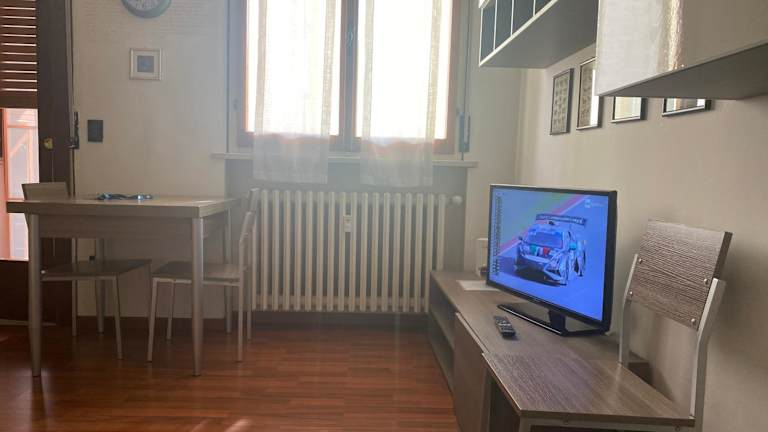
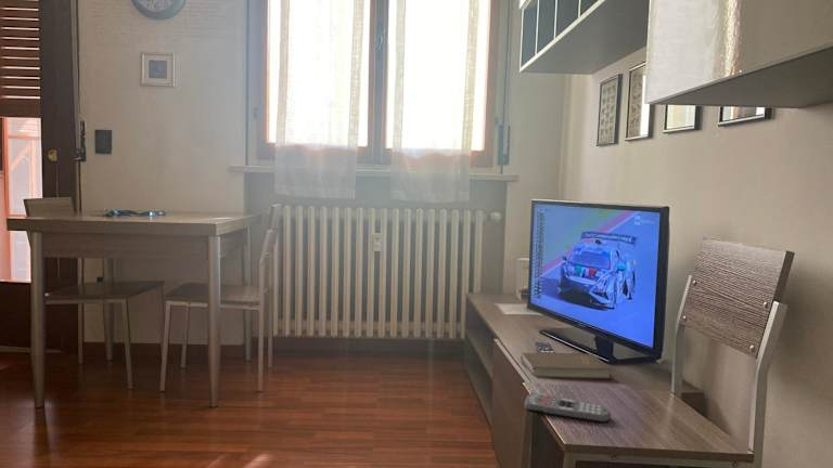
+ book [520,352,613,380]
+ remote control [524,392,612,424]
